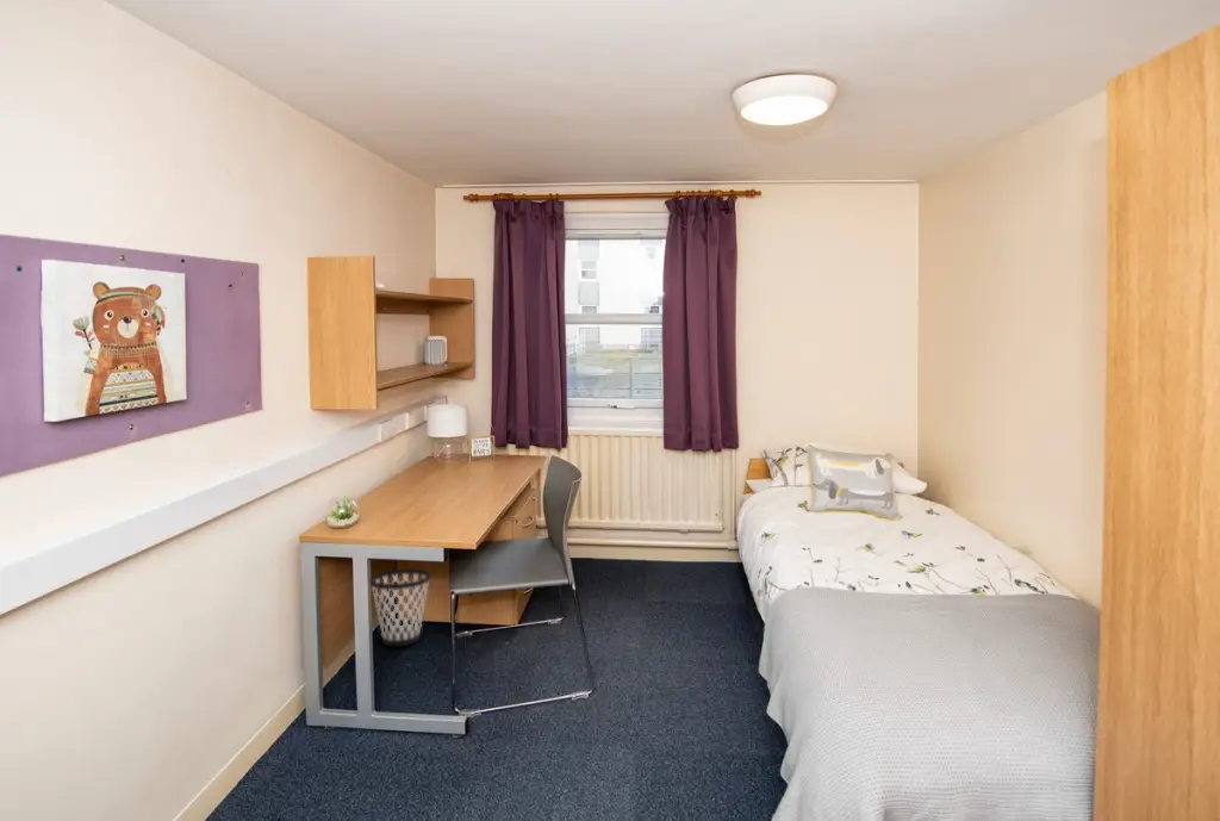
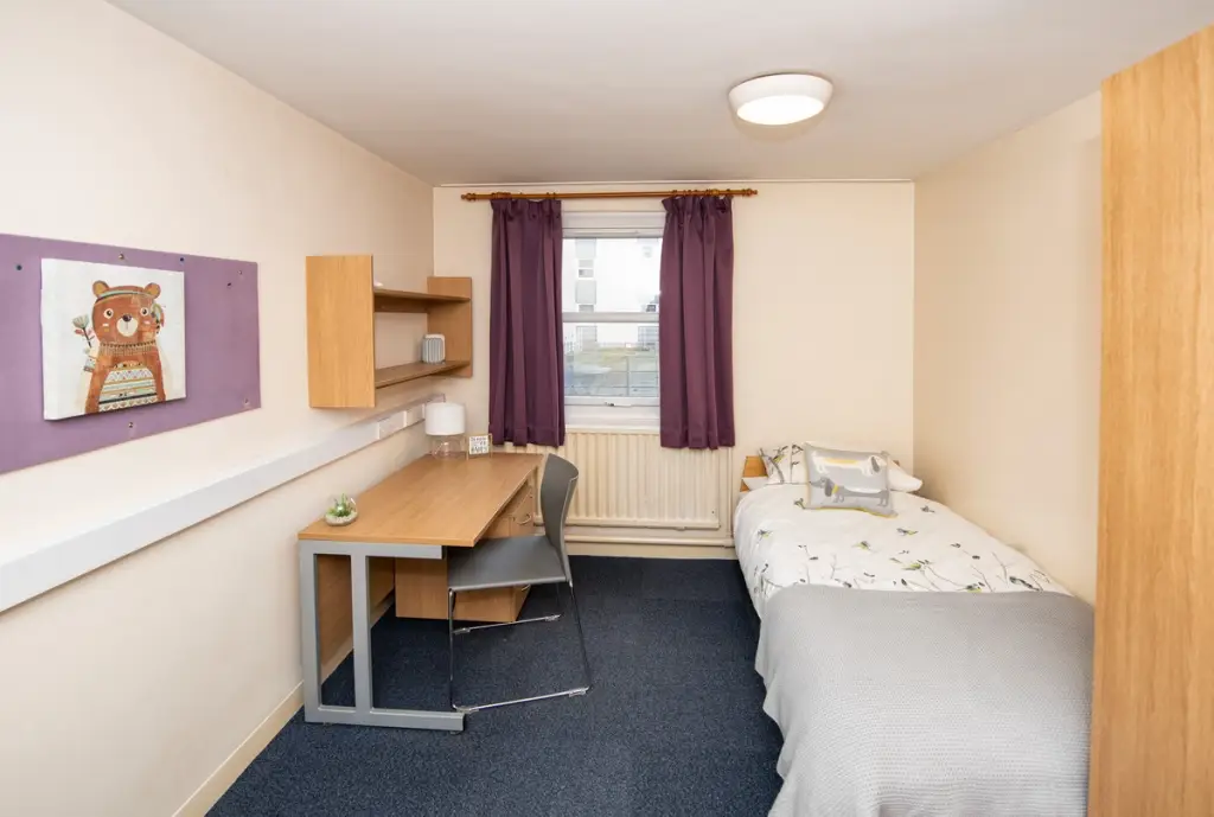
- wastebasket [371,567,431,647]
